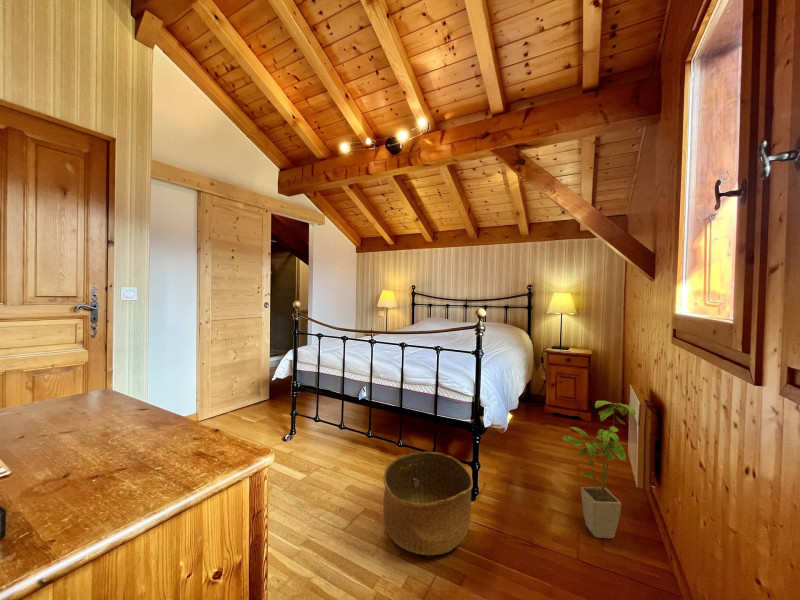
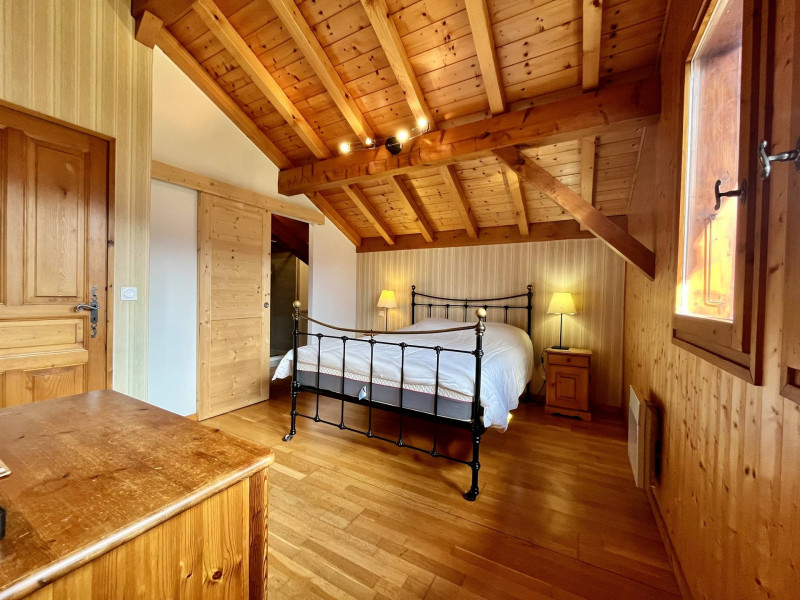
- house plant [561,400,637,539]
- basket [382,451,474,557]
